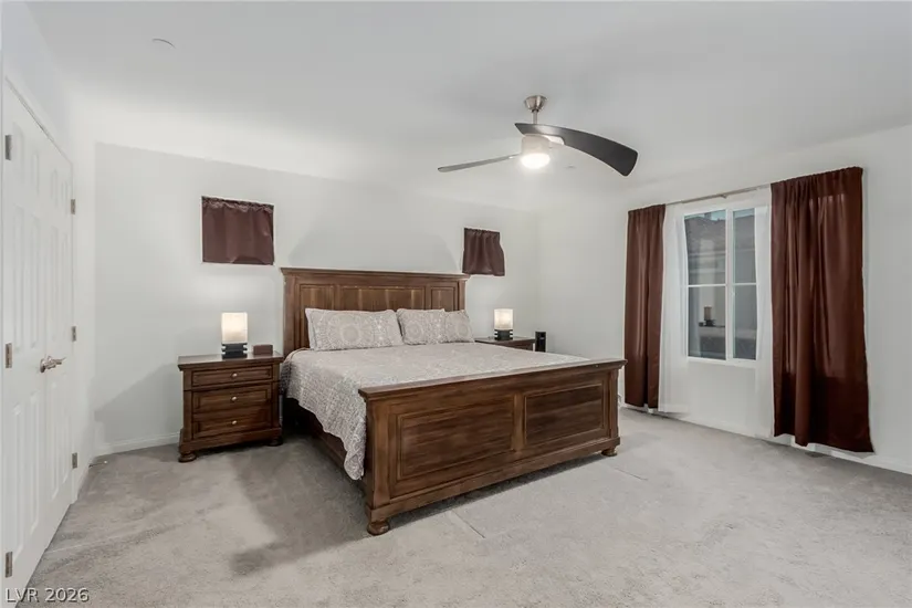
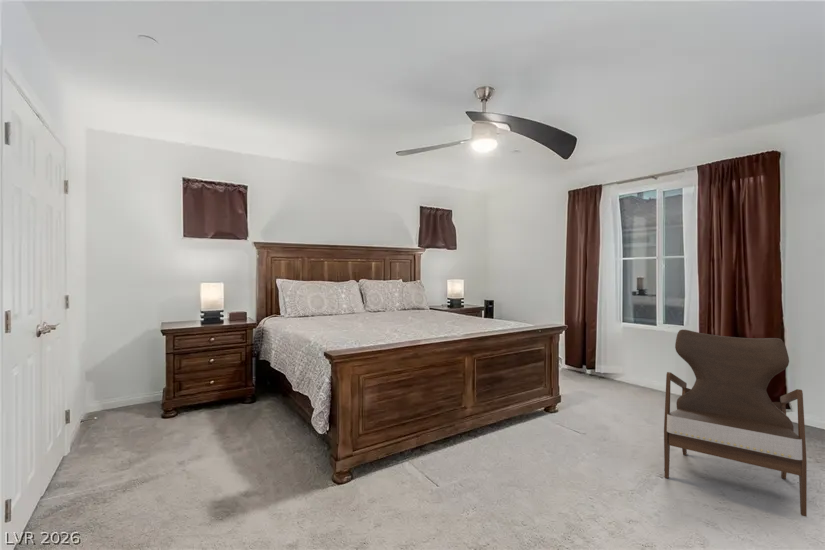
+ armchair [663,328,808,518]
